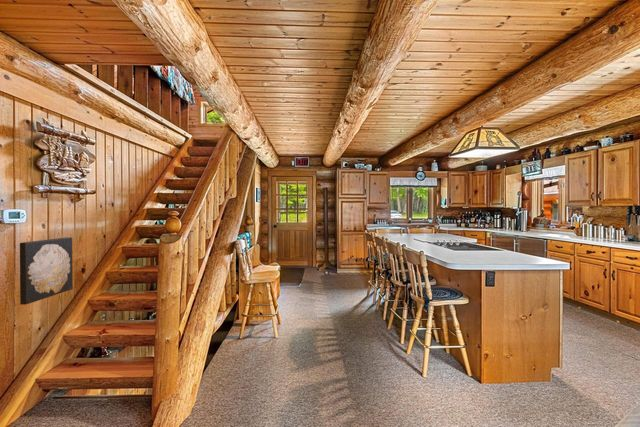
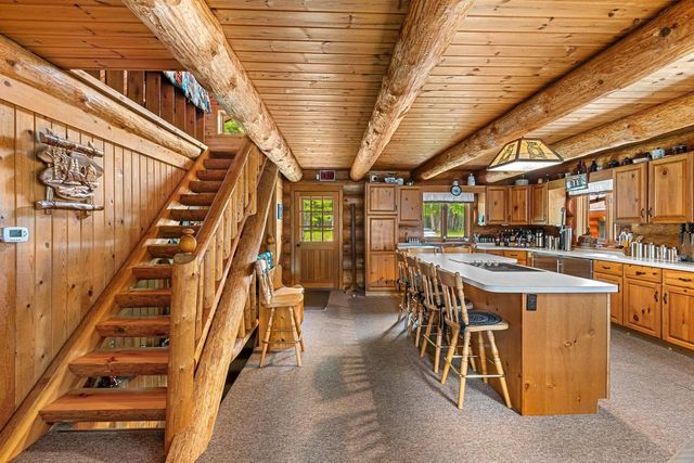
- wall art [19,236,74,306]
